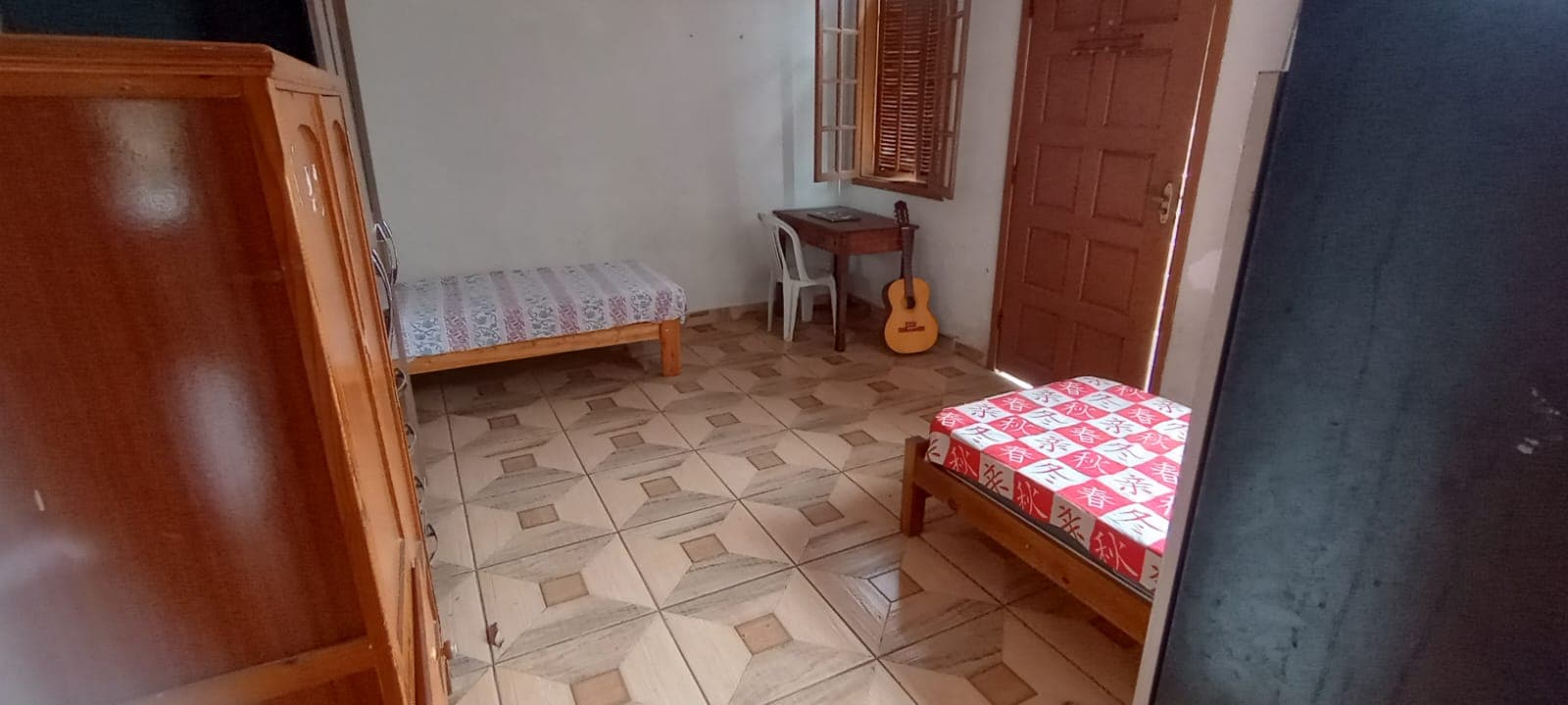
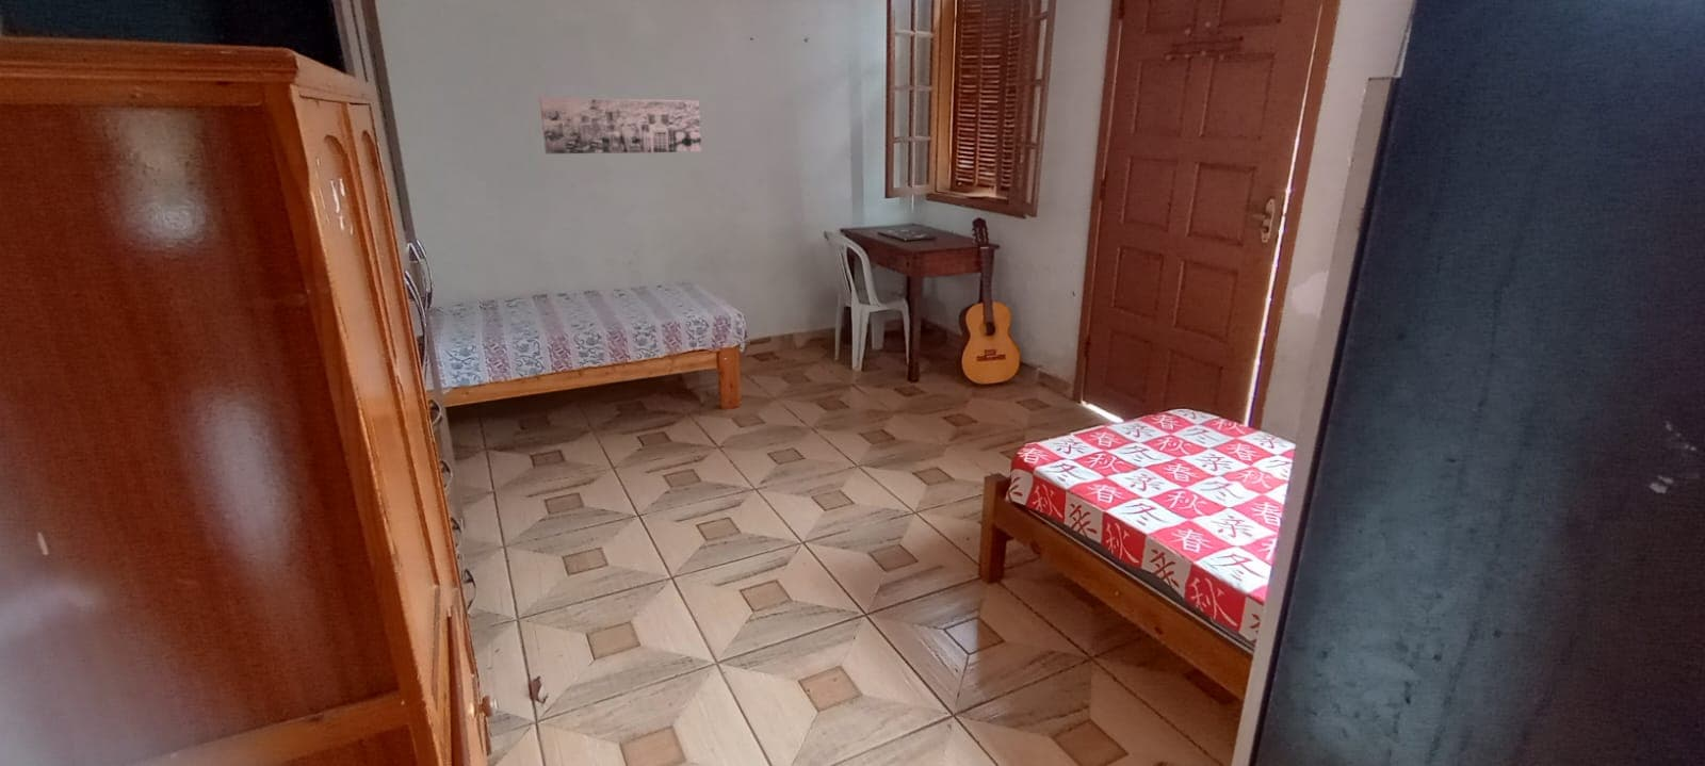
+ wall art [538,97,702,154]
